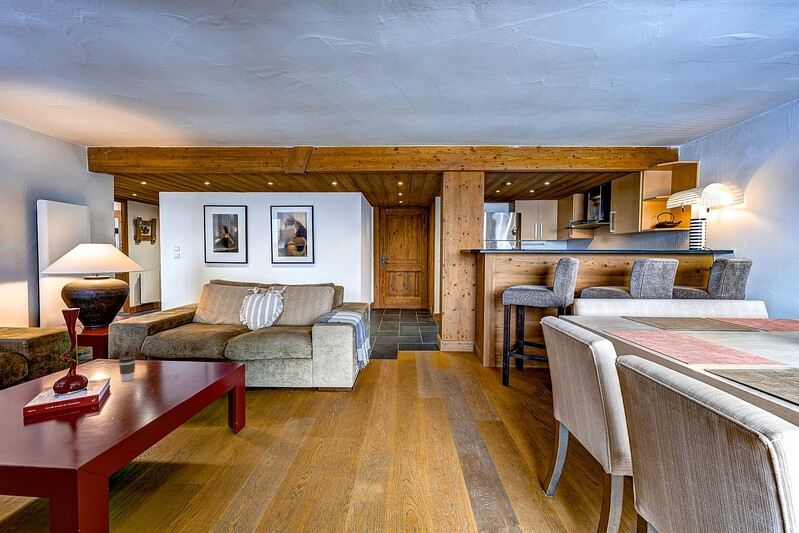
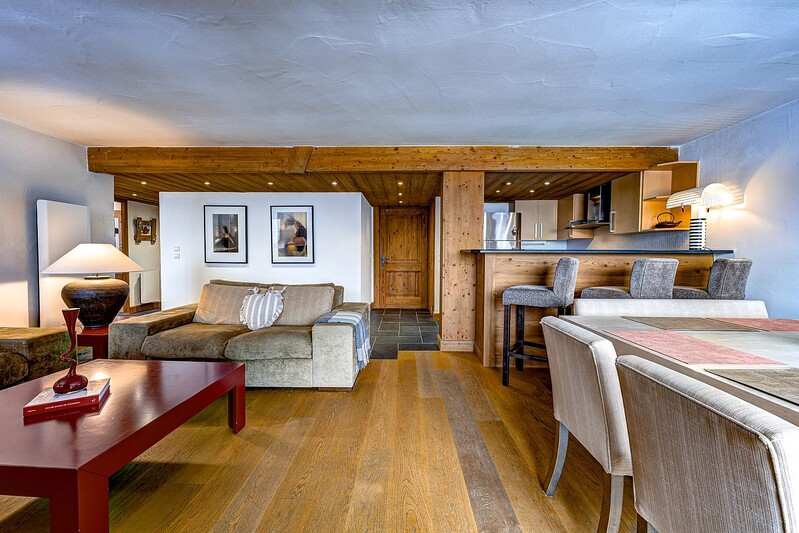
- coffee cup [118,355,137,382]
